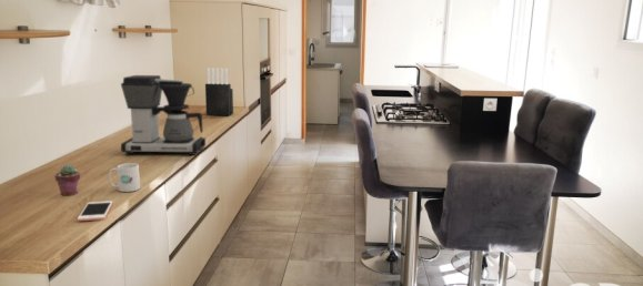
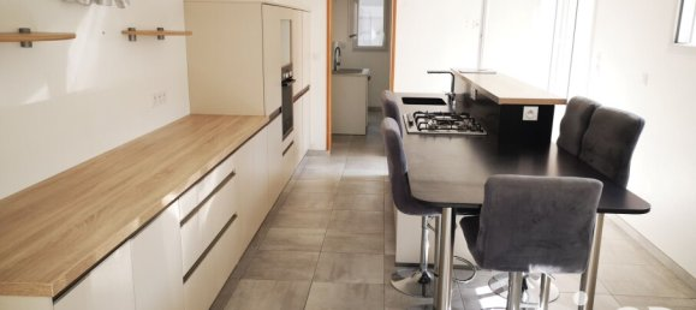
- knife block [204,67,234,116]
- cell phone [77,200,113,222]
- coffee maker [120,74,207,156]
- potted succulent [54,164,81,196]
- mug [108,162,141,193]
